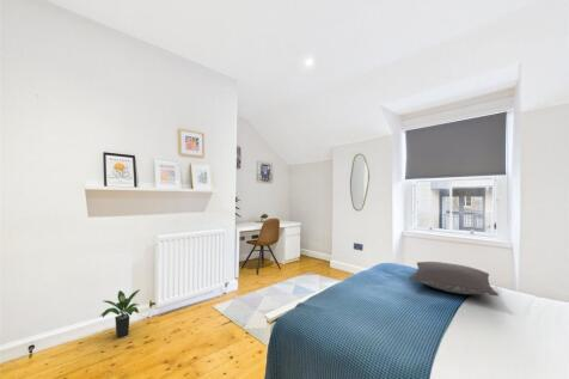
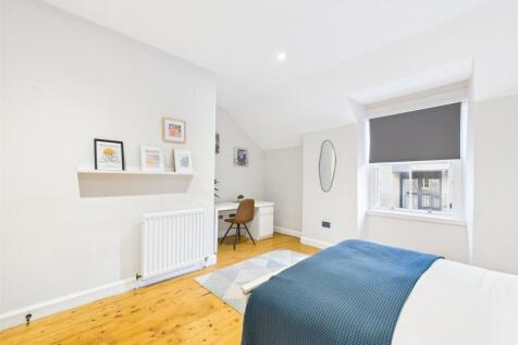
- pillow [408,261,500,298]
- potted plant [98,288,141,340]
